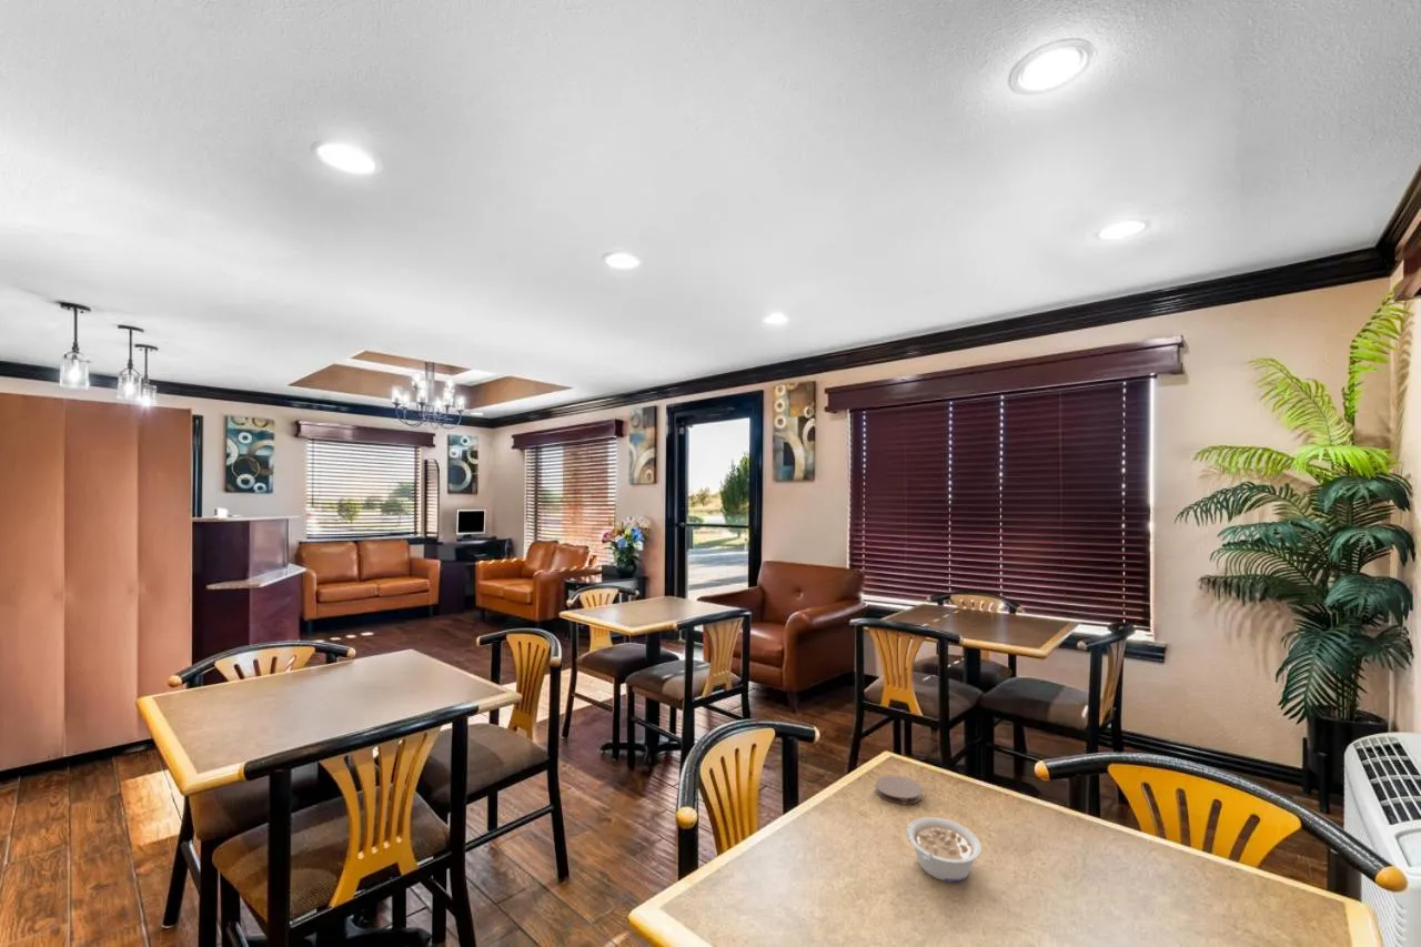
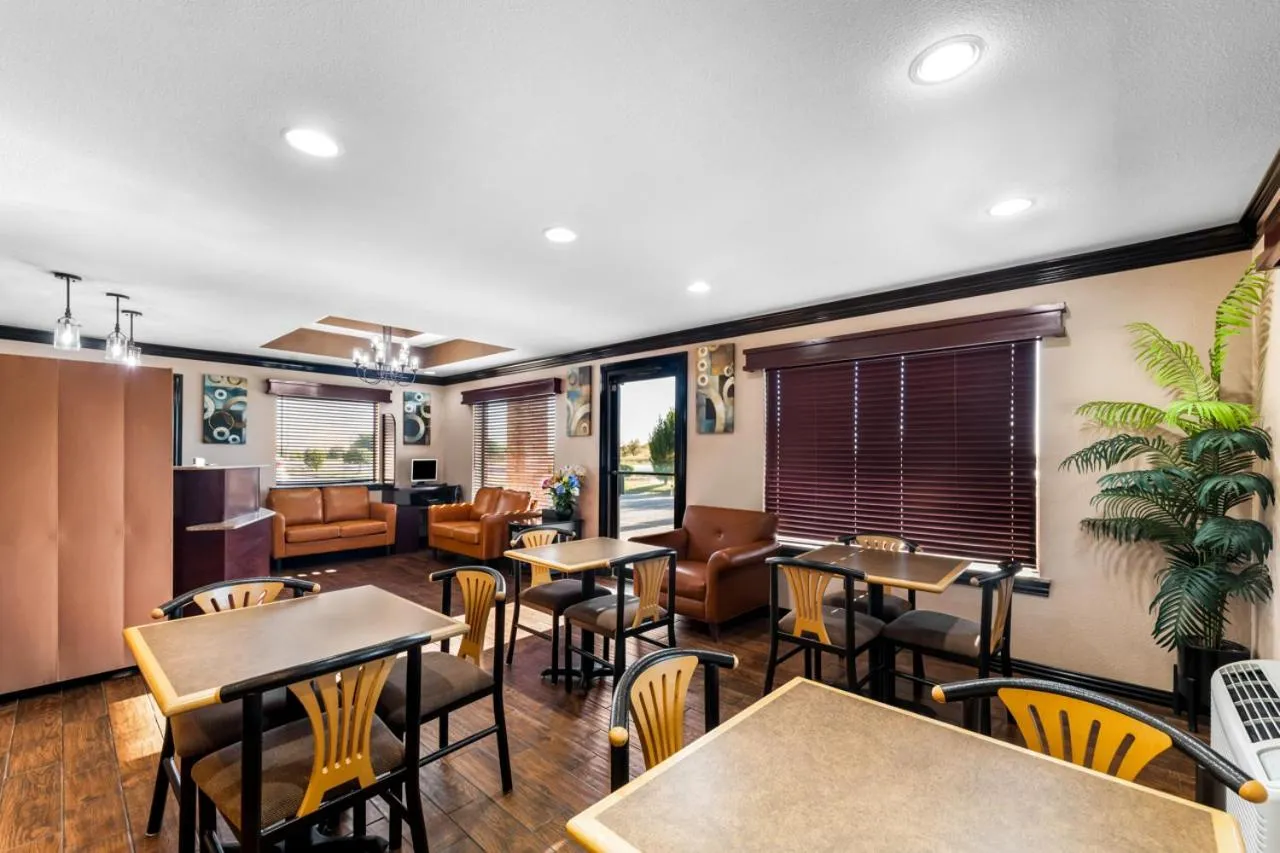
- coaster [875,775,924,806]
- legume [906,816,982,883]
